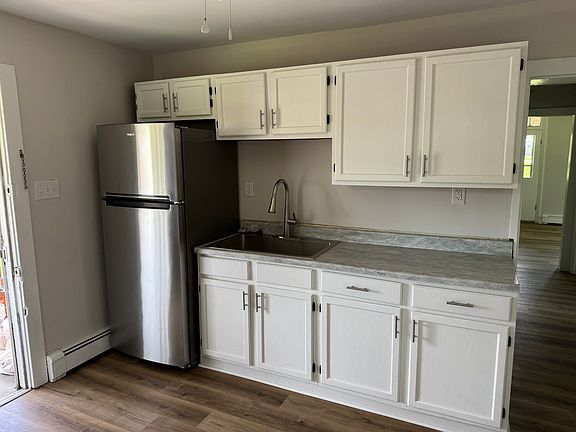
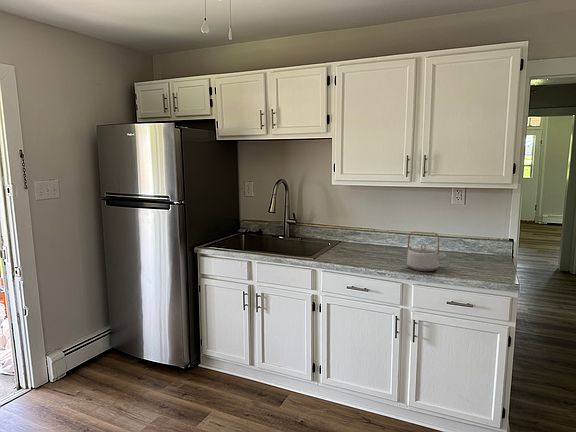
+ teapot [406,230,447,272]
